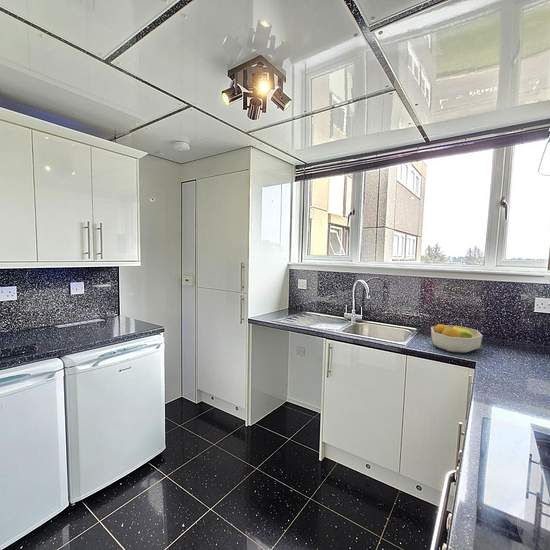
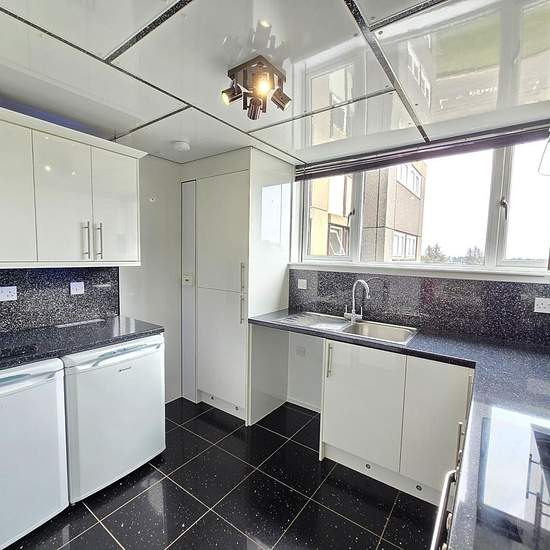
- fruit bowl [430,323,484,354]
